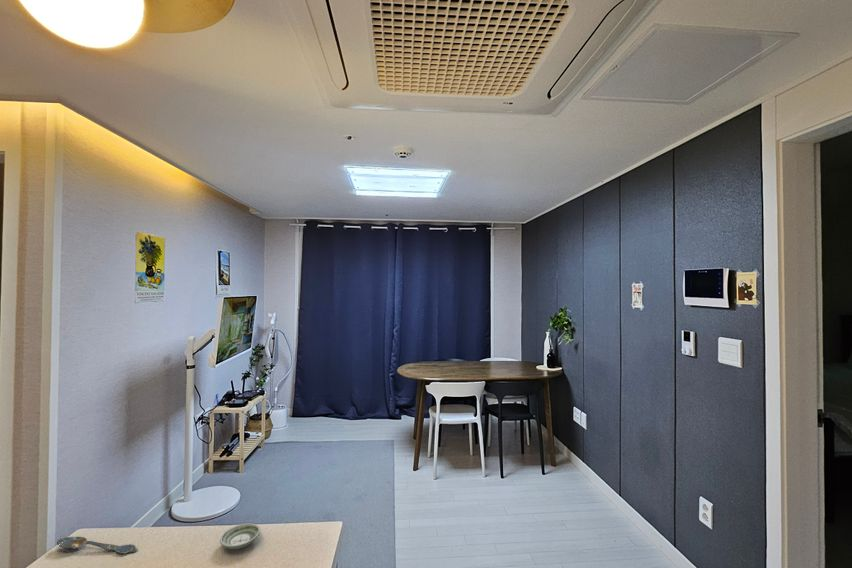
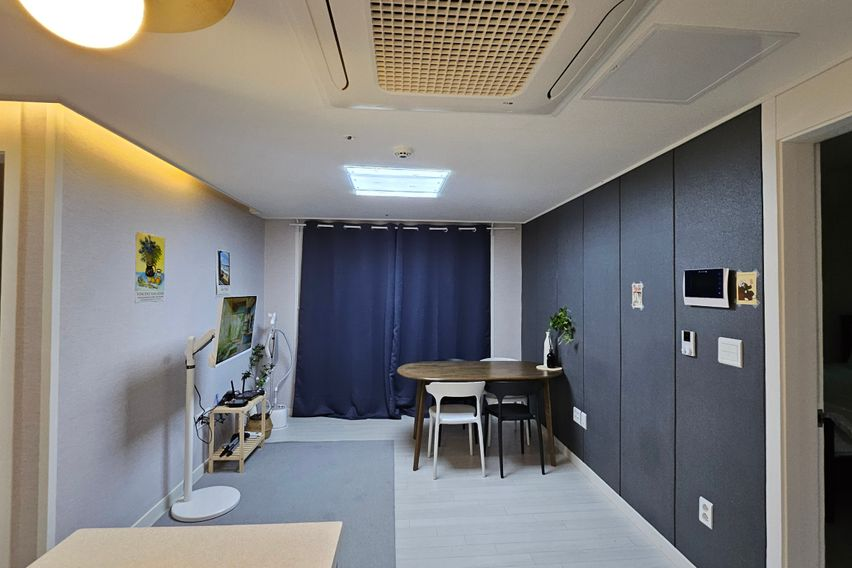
- saucer [219,523,261,550]
- spoon [56,536,139,555]
